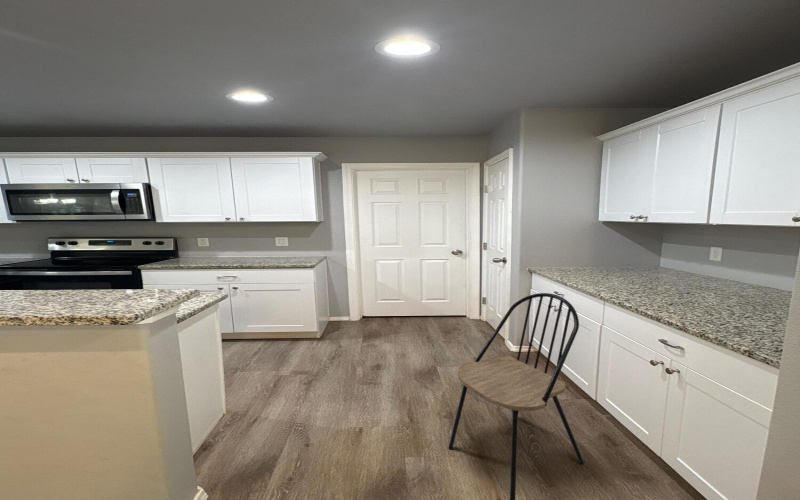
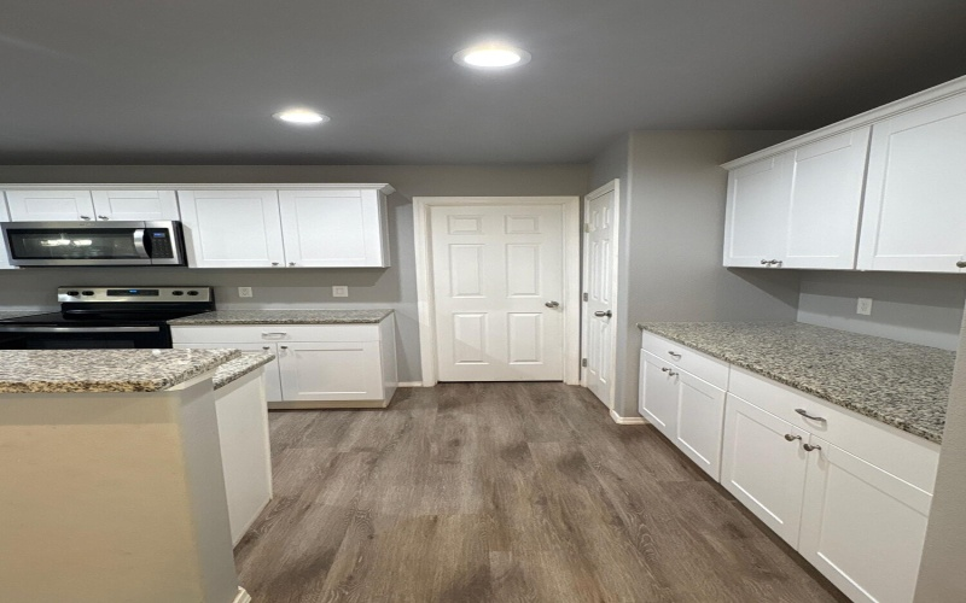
- dining chair [447,292,585,500]
